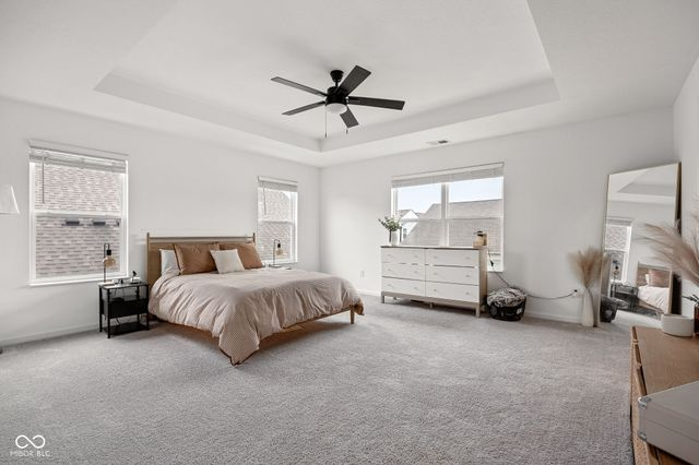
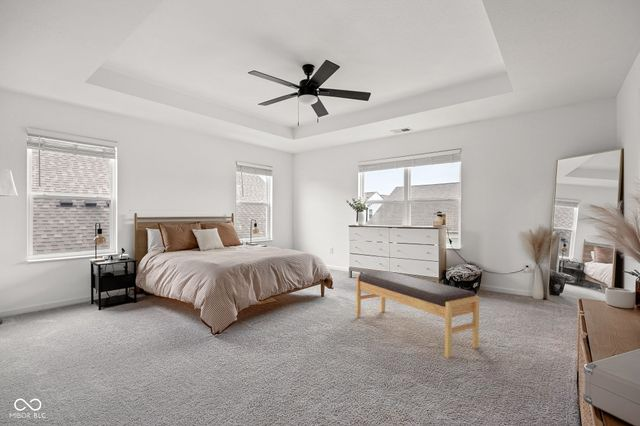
+ bench [355,270,480,359]
